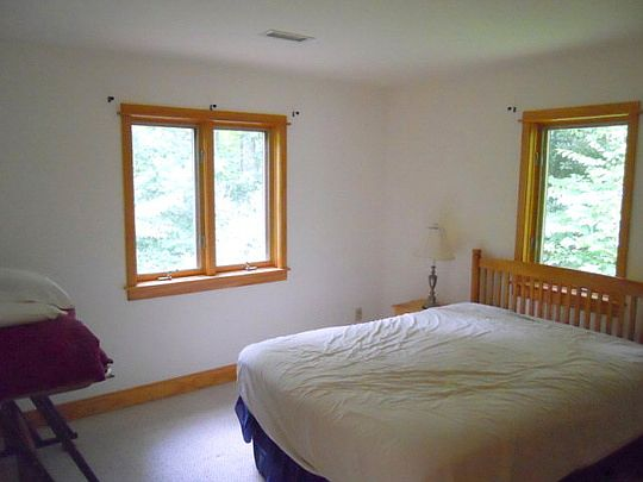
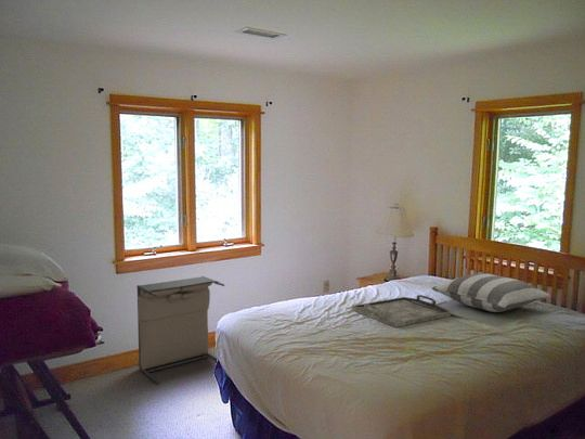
+ pillow [431,272,551,313]
+ laundry hamper [135,275,225,385]
+ serving tray [351,294,452,328]
